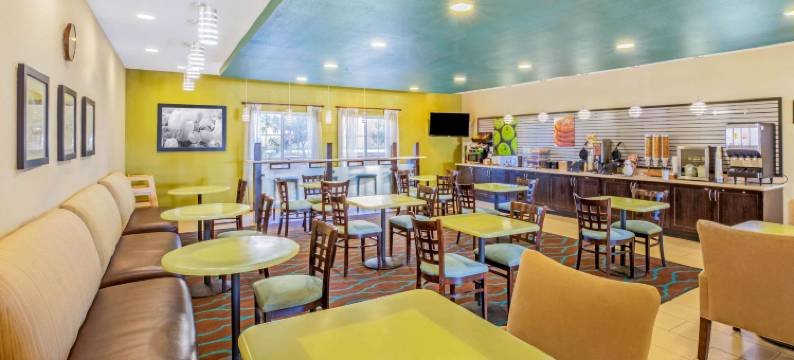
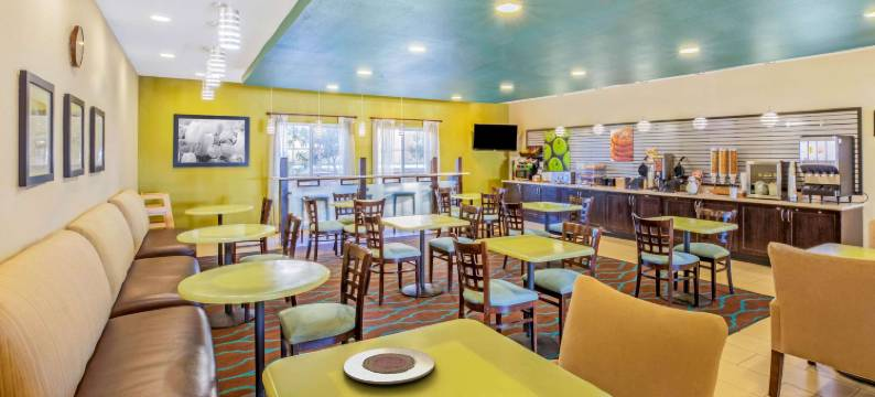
+ plate [343,346,435,385]
